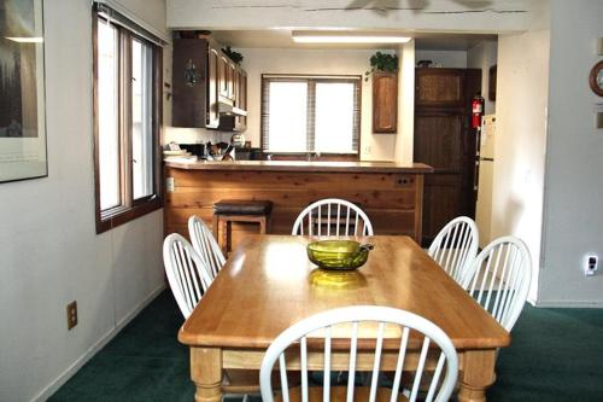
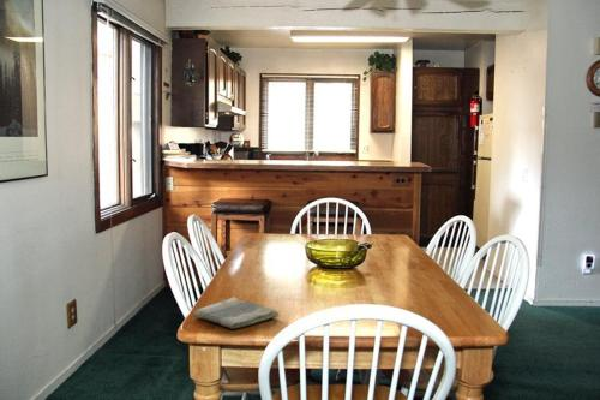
+ dish towel [192,297,280,329]
